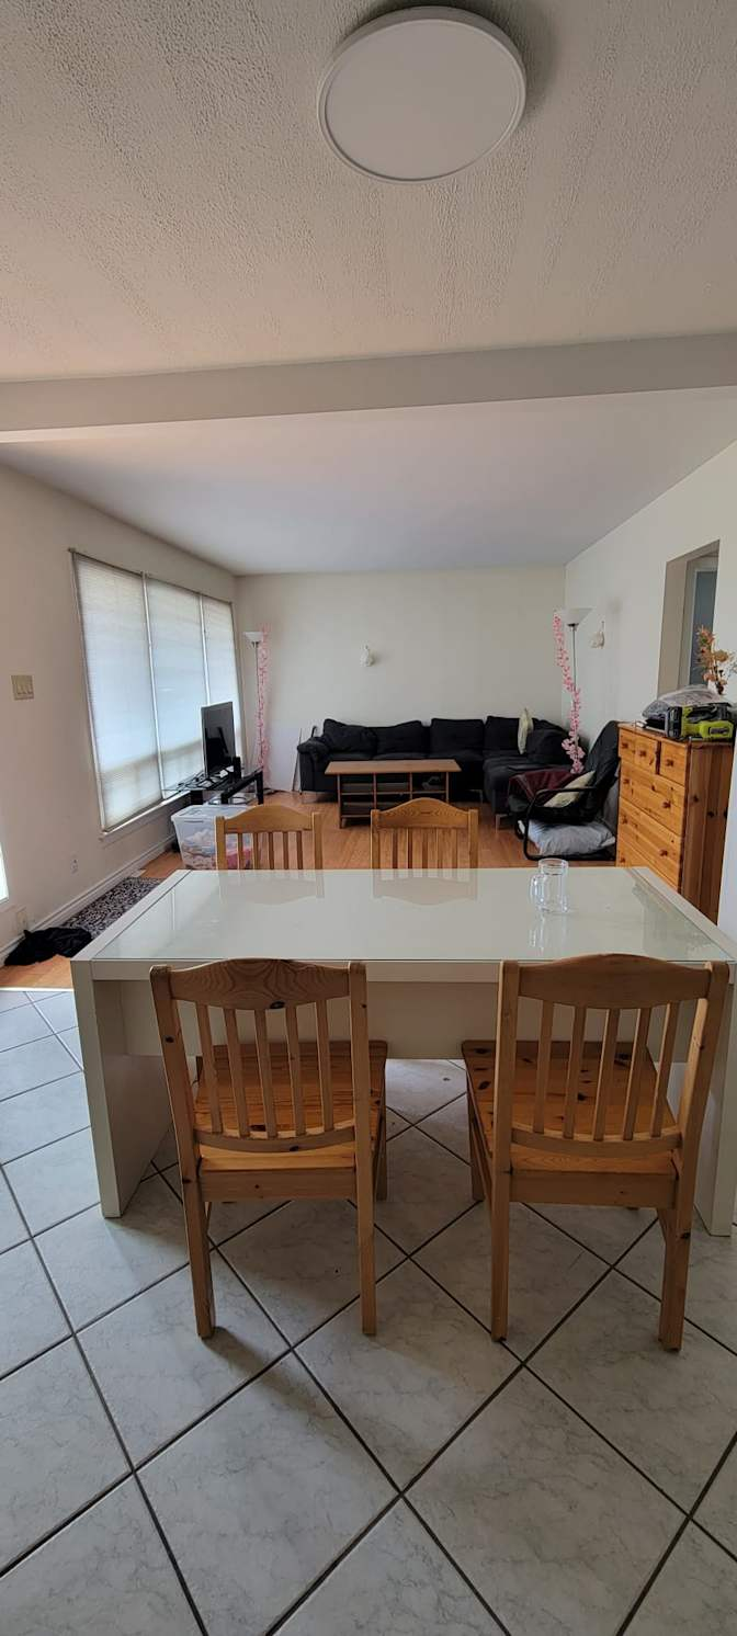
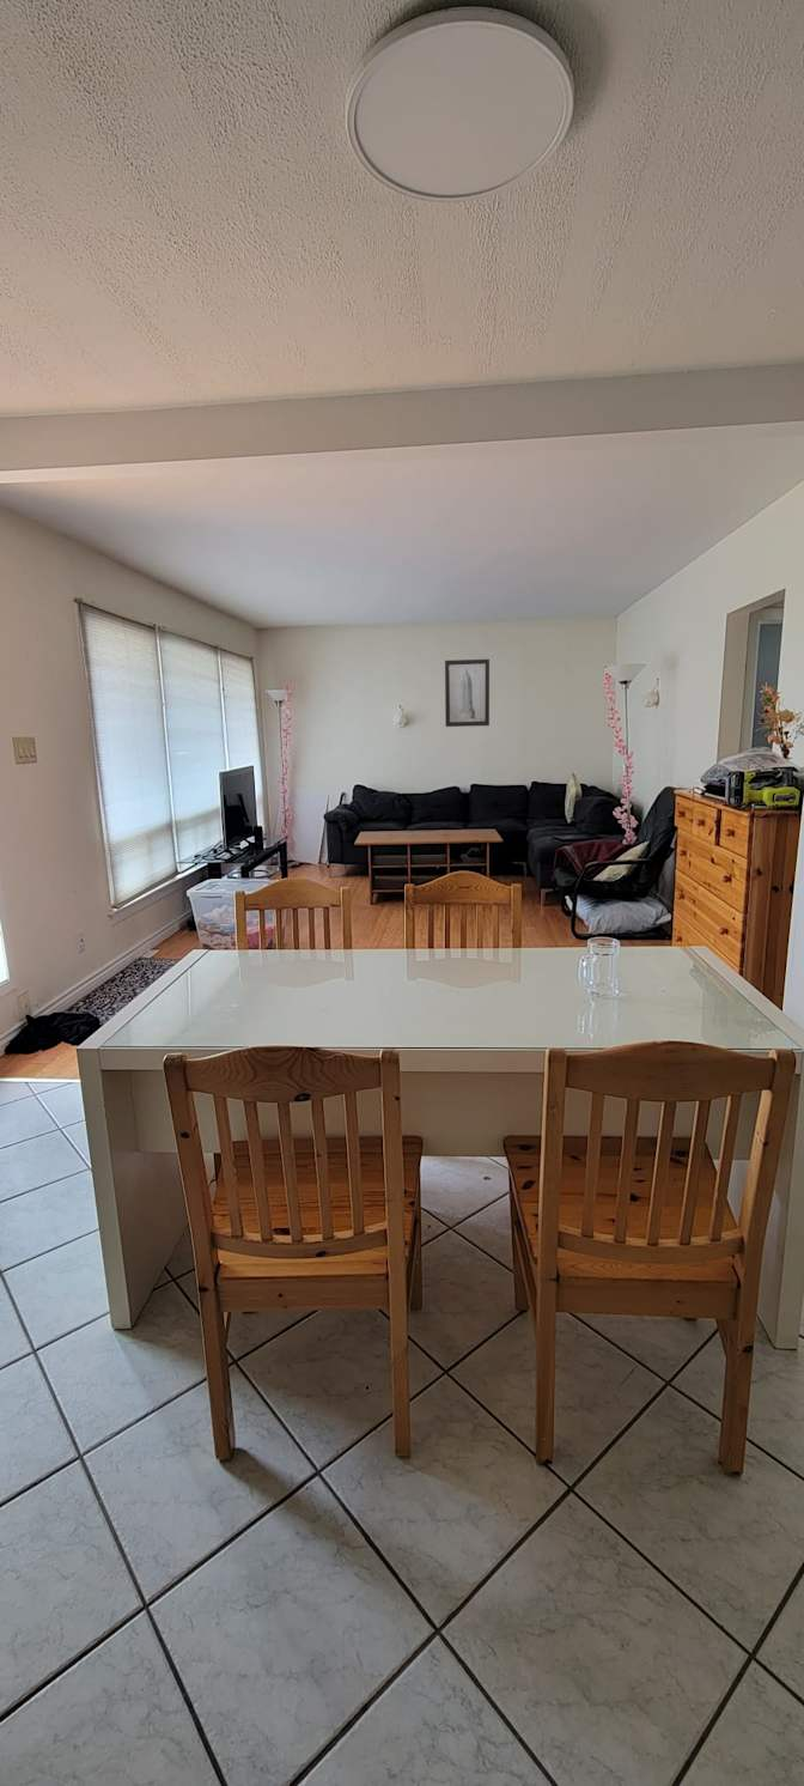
+ wall art [444,658,491,728]
